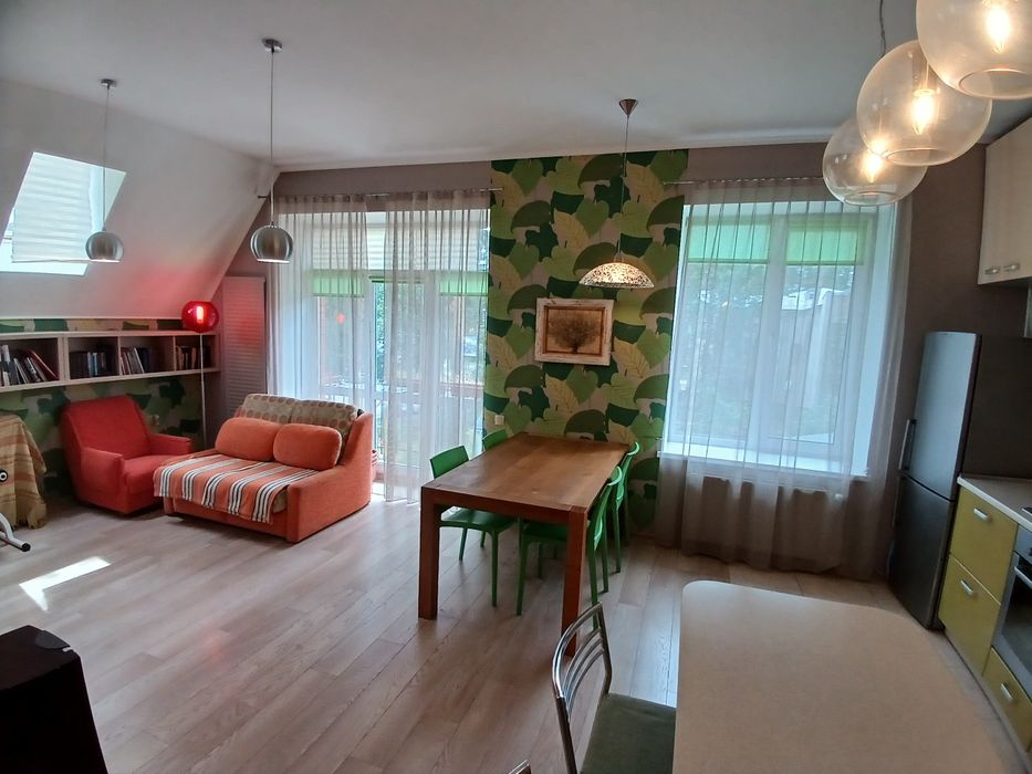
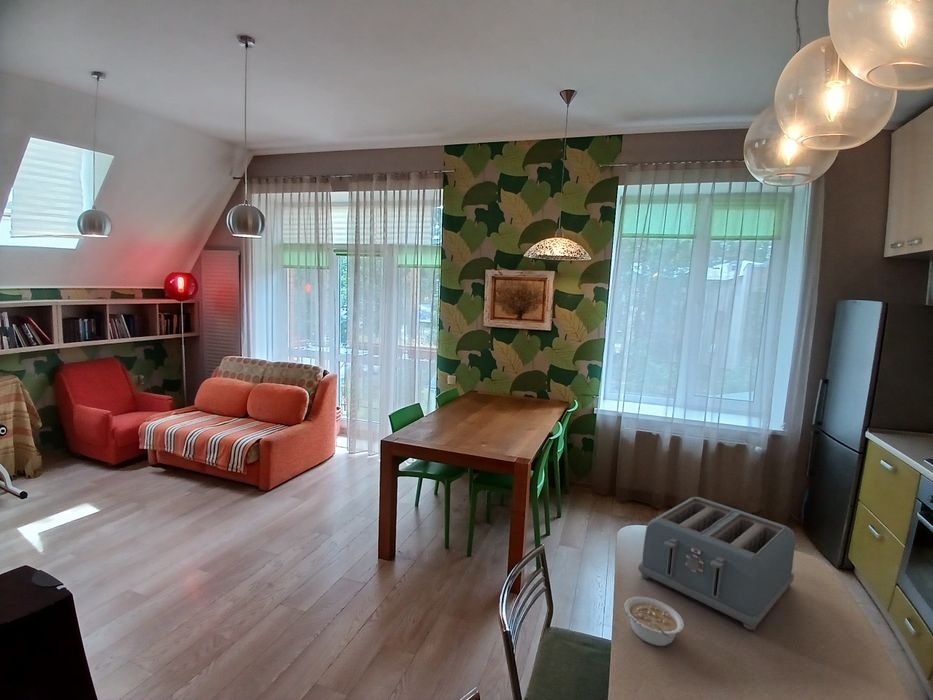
+ legume [624,596,685,647]
+ toaster [637,496,796,631]
